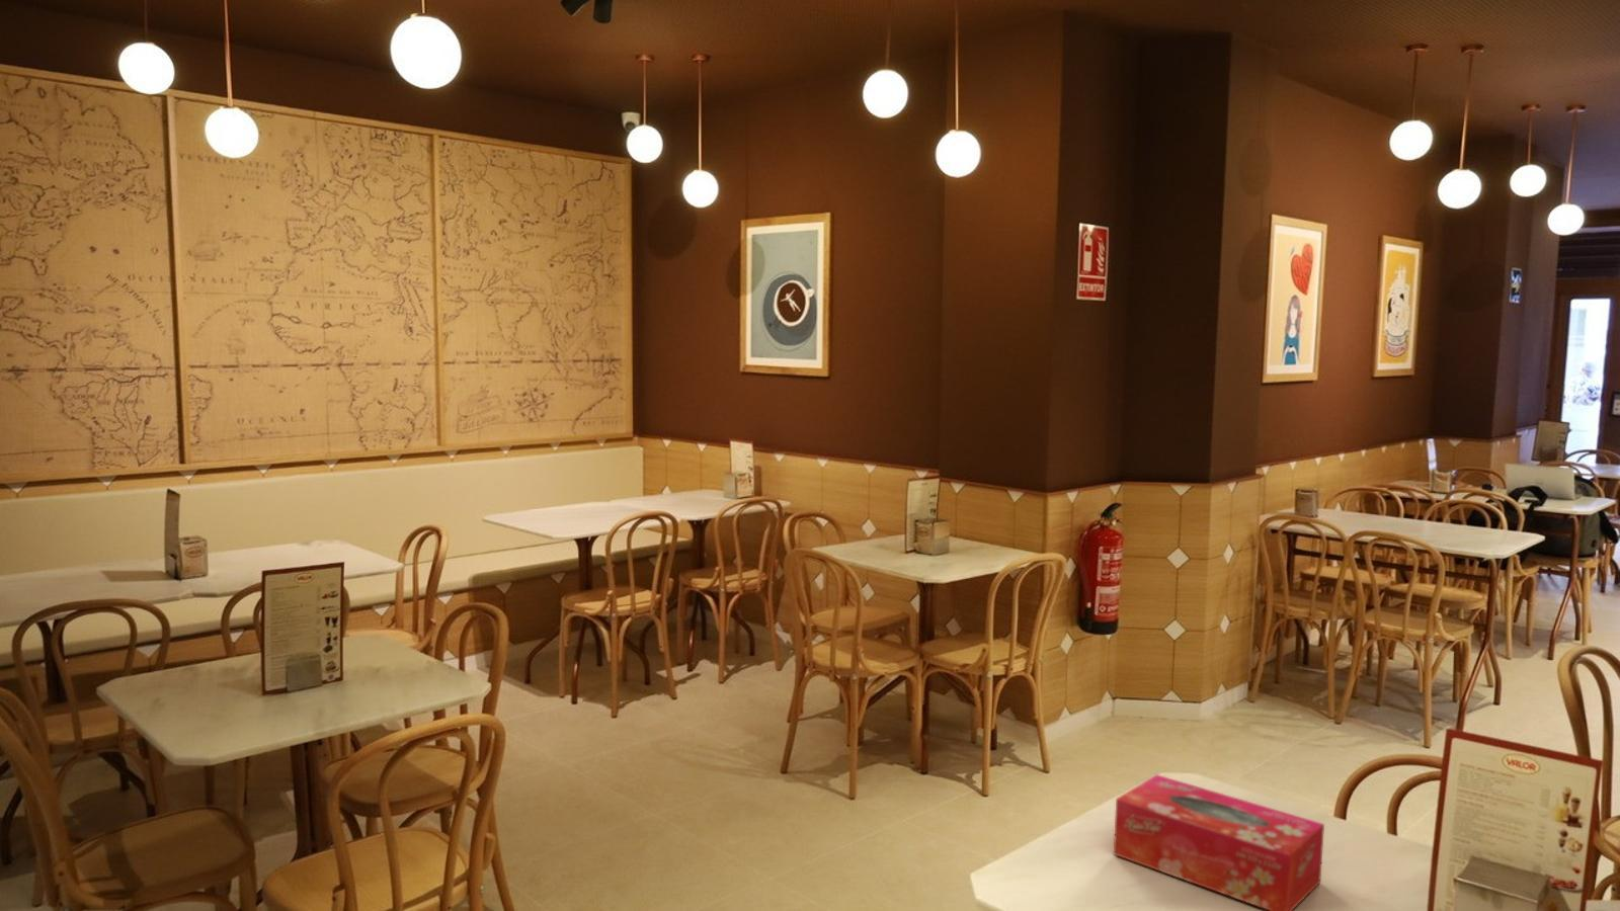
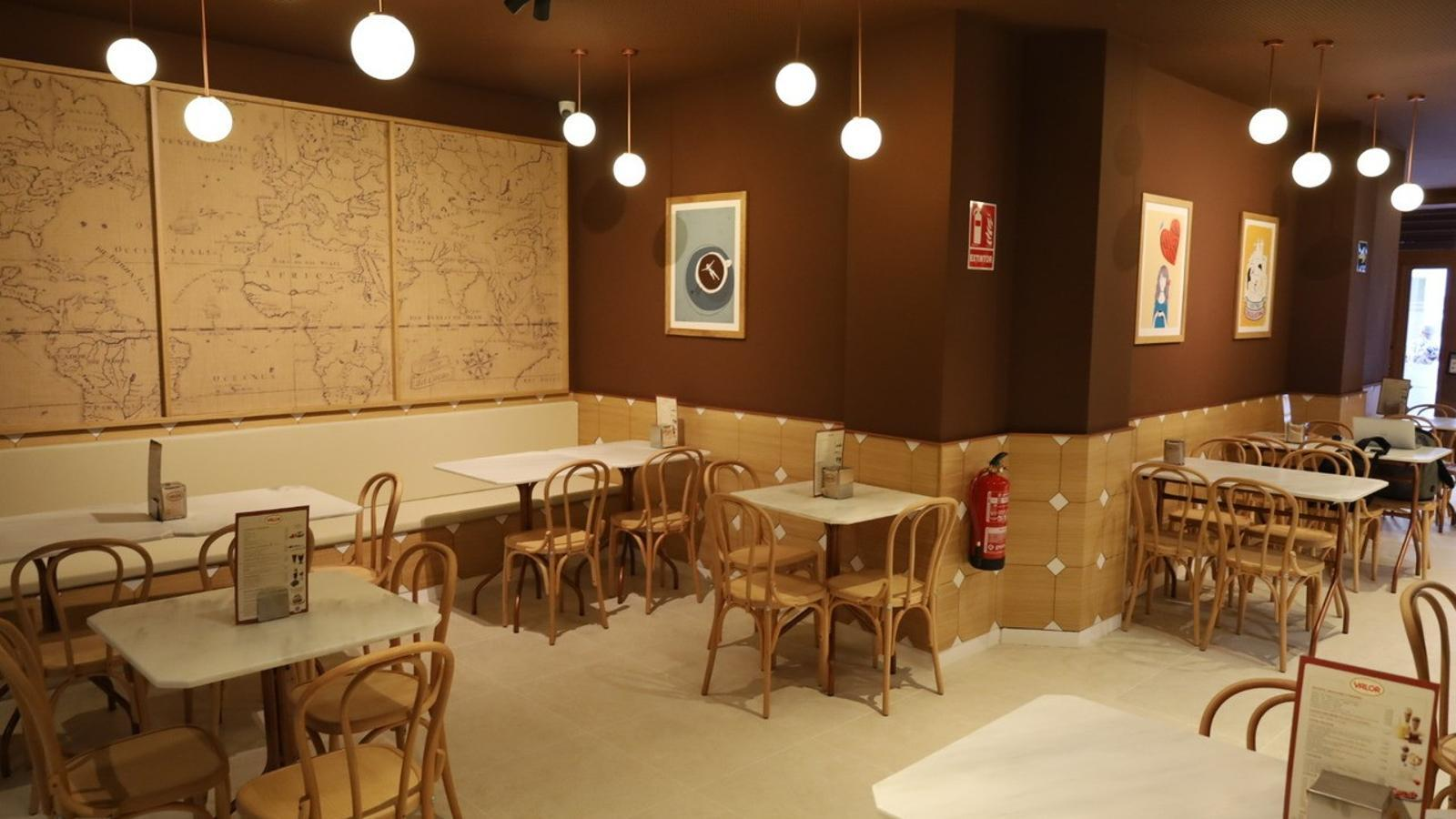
- tissue box [1113,773,1325,911]
